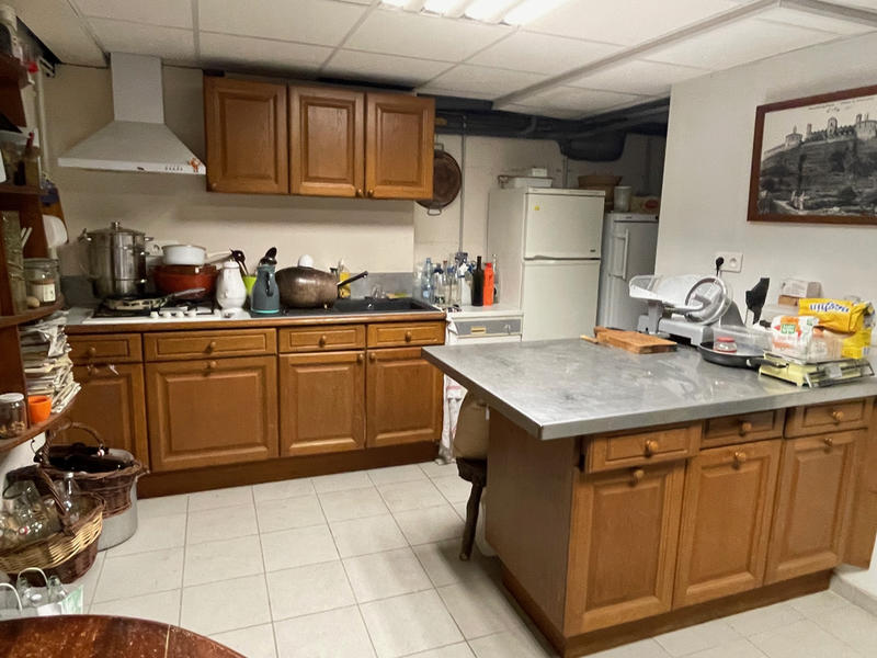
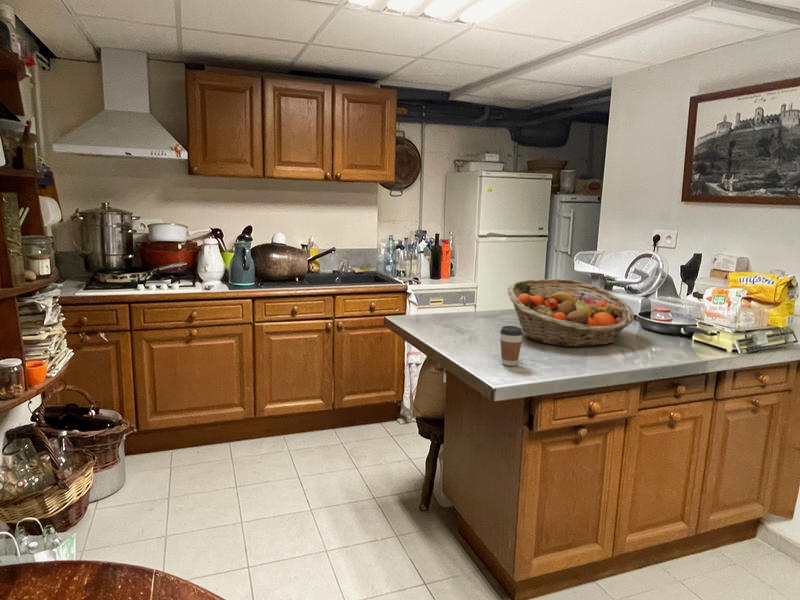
+ coffee cup [499,325,524,367]
+ fruit basket [506,278,635,348]
